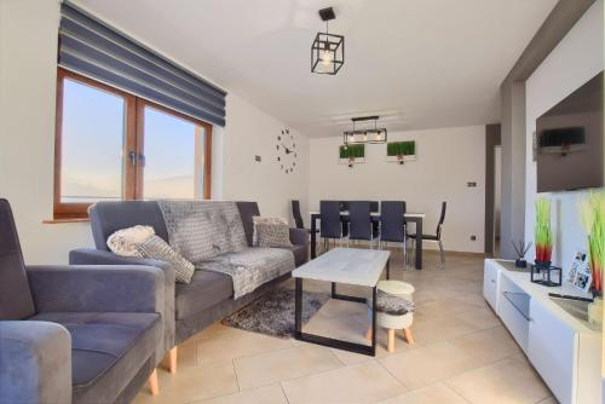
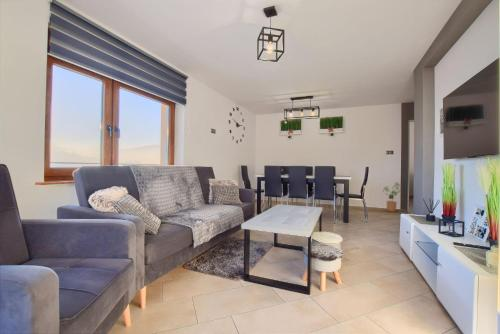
+ house plant [382,182,403,213]
